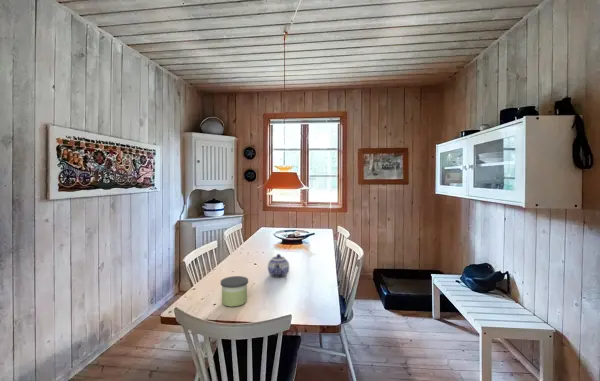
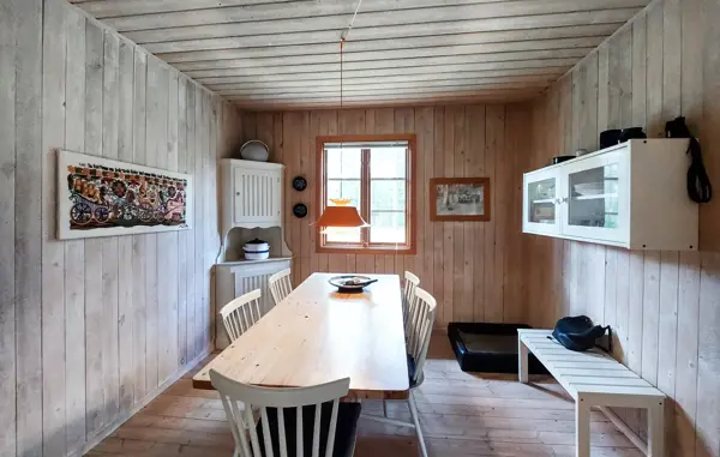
- candle [220,275,249,308]
- teapot [267,253,290,278]
